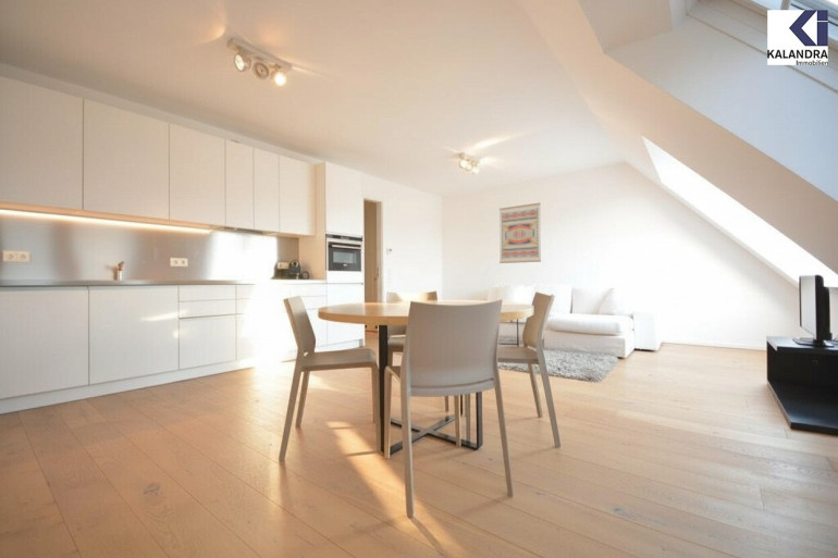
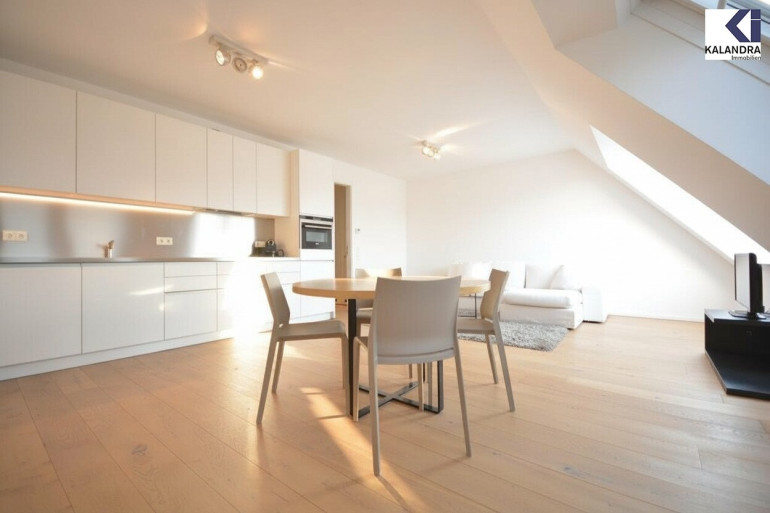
- wall art [498,202,542,264]
